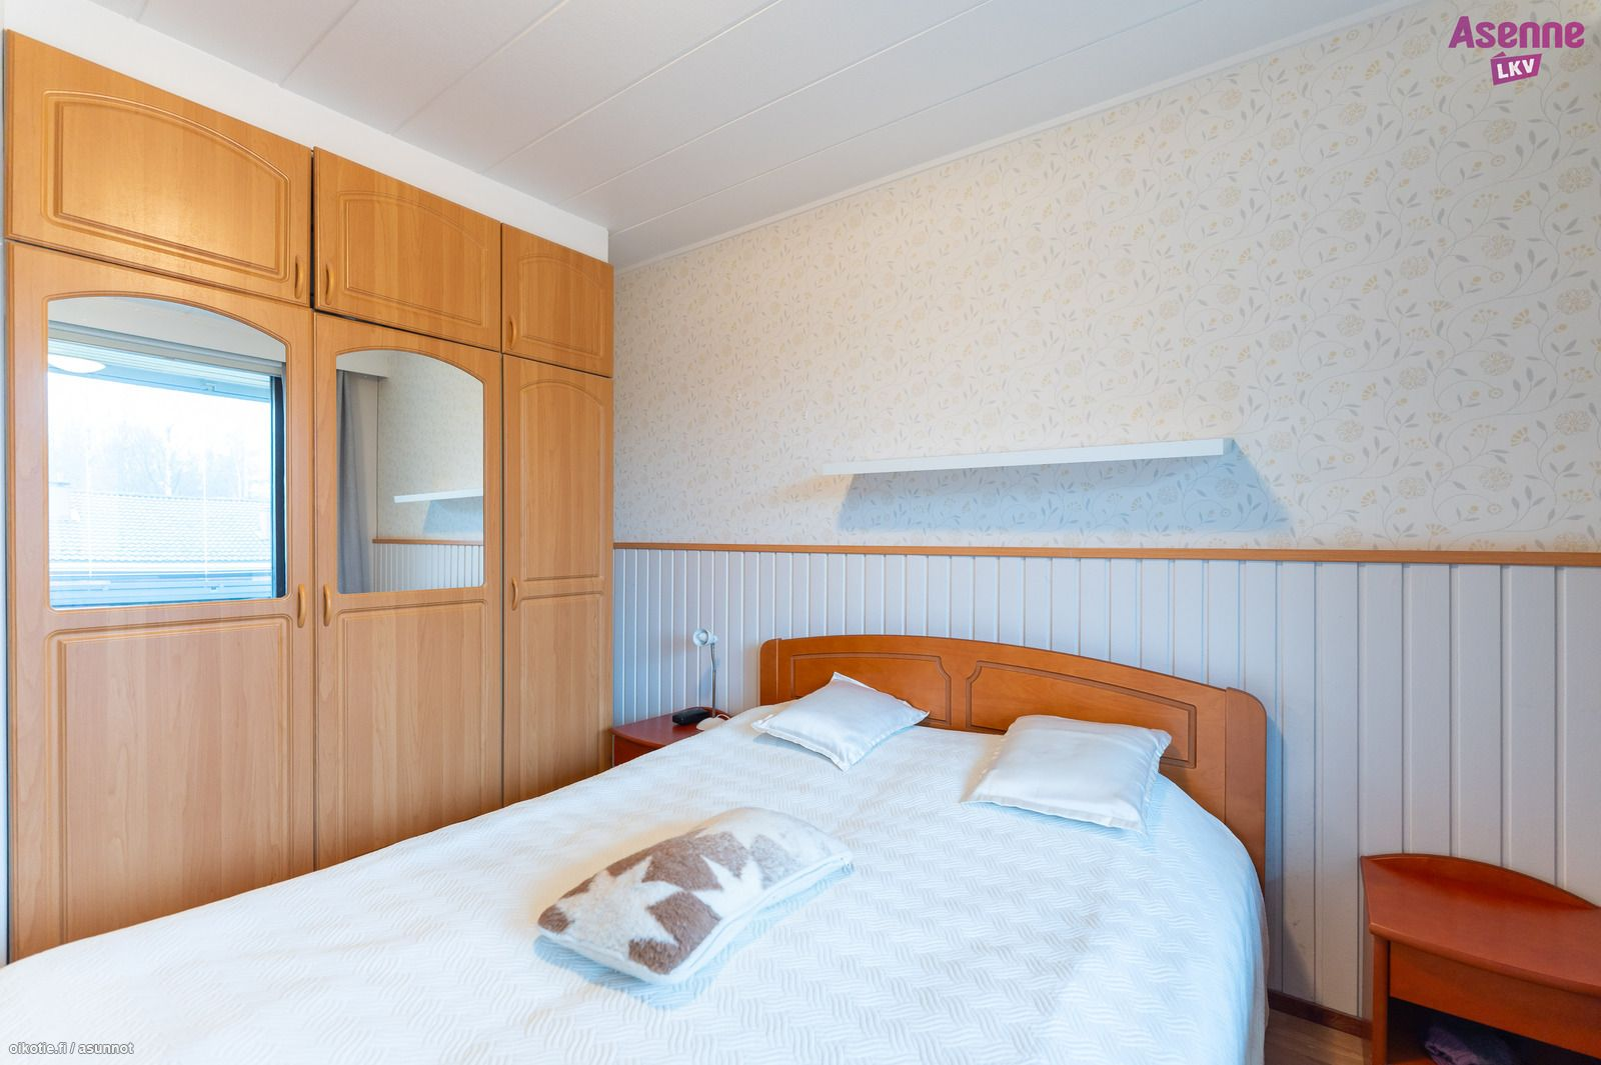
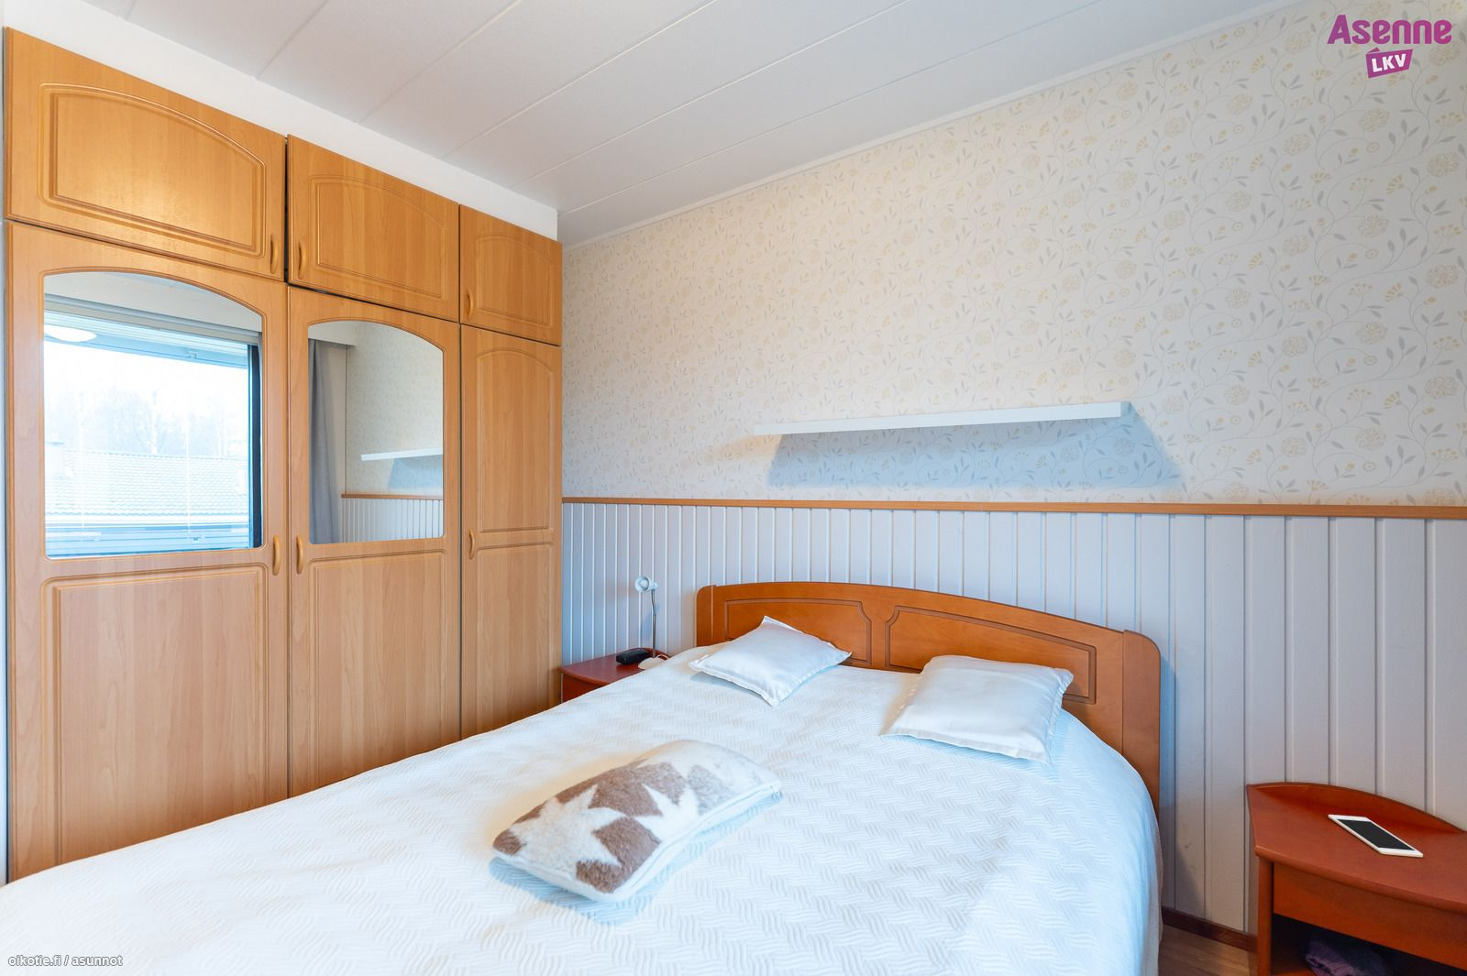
+ cell phone [1327,814,1423,857]
